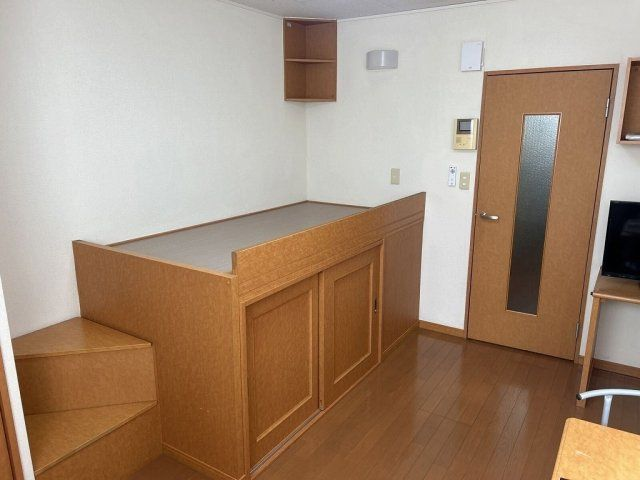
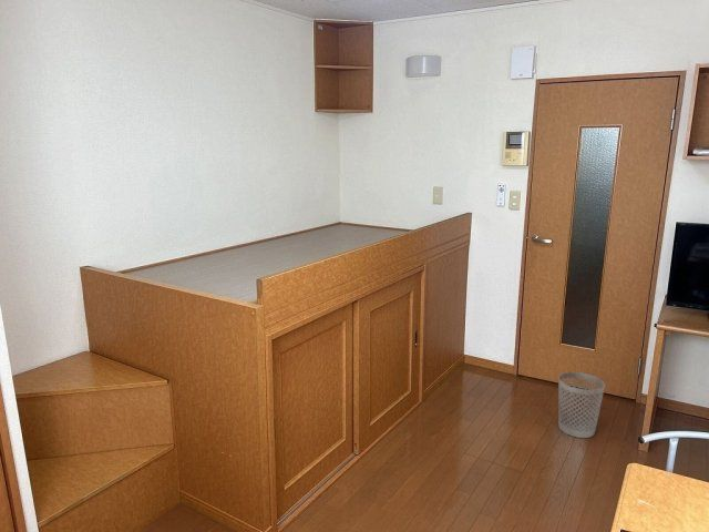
+ wastebasket [557,371,606,439]
